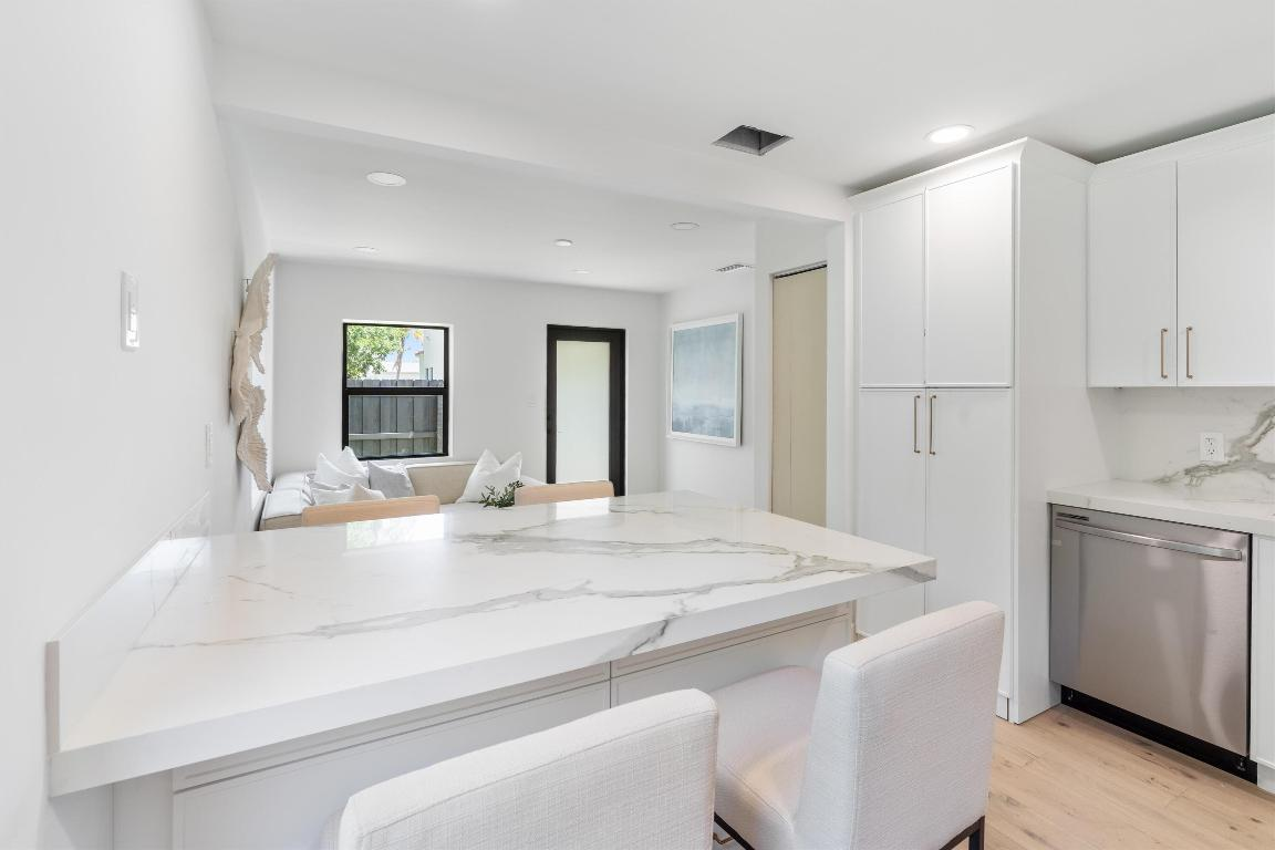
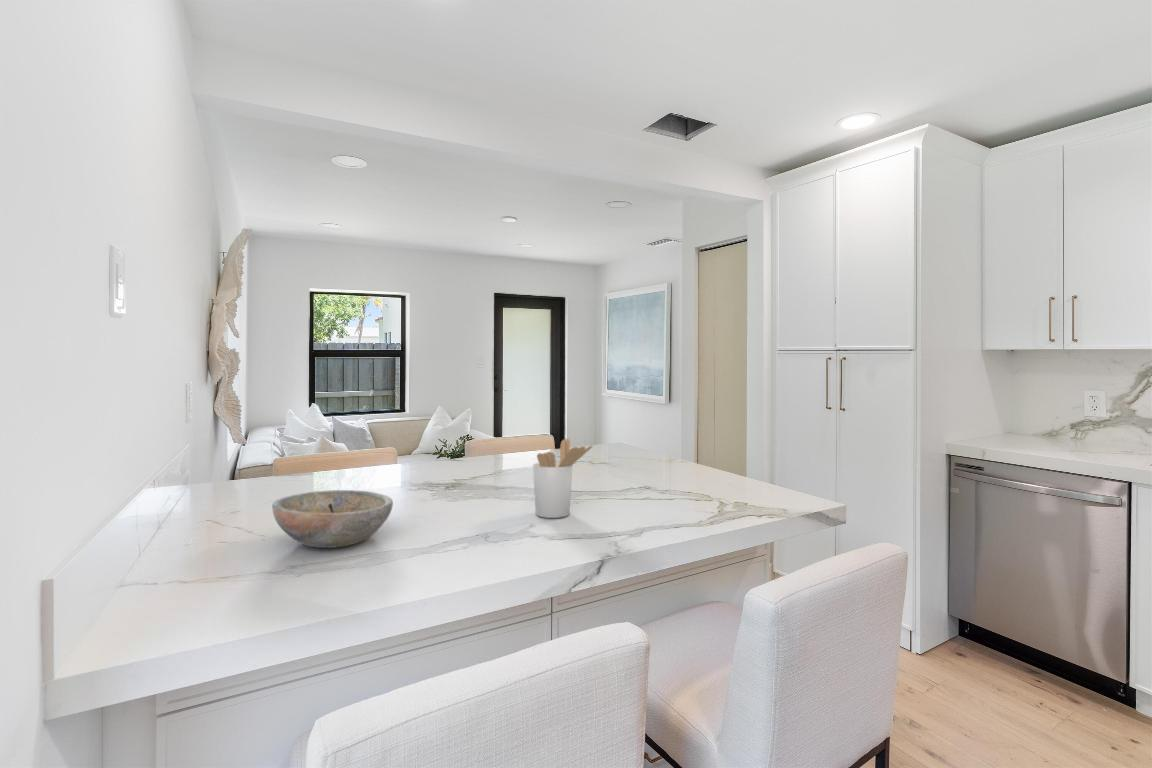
+ utensil holder [532,438,593,519]
+ bowl [271,489,394,549]
